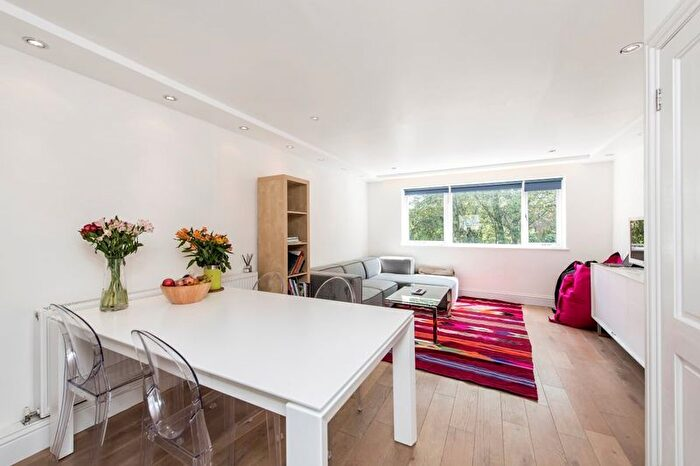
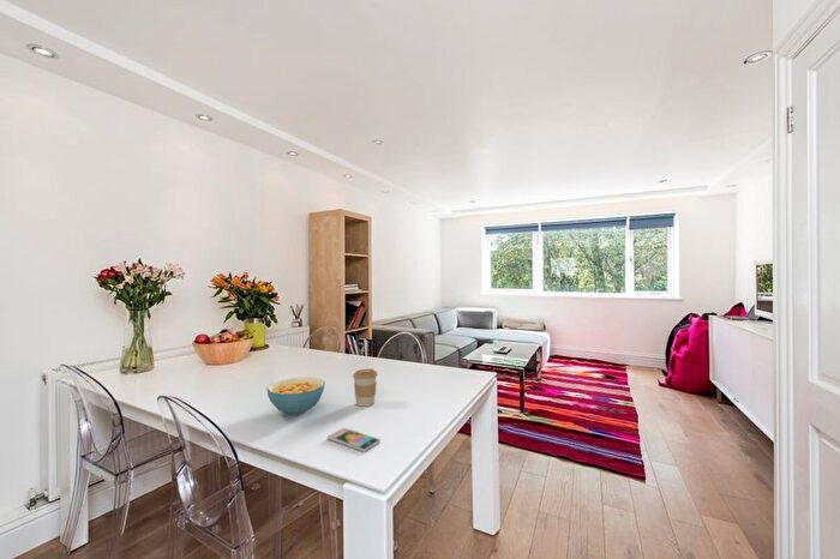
+ smartphone [326,427,382,453]
+ cereal bowl [266,375,326,416]
+ coffee cup [352,367,378,408]
